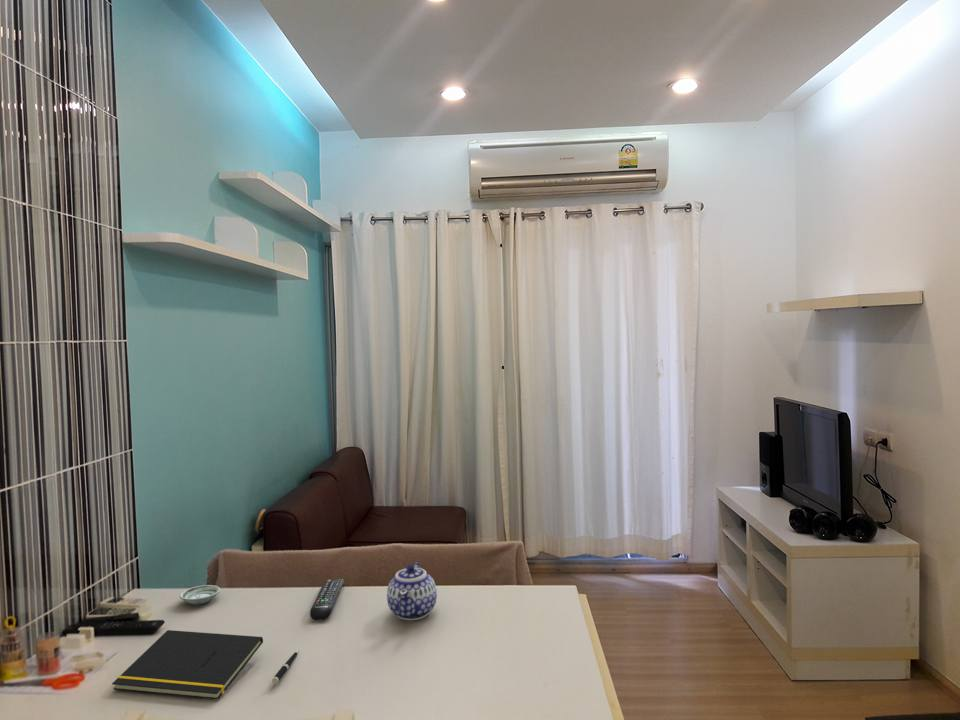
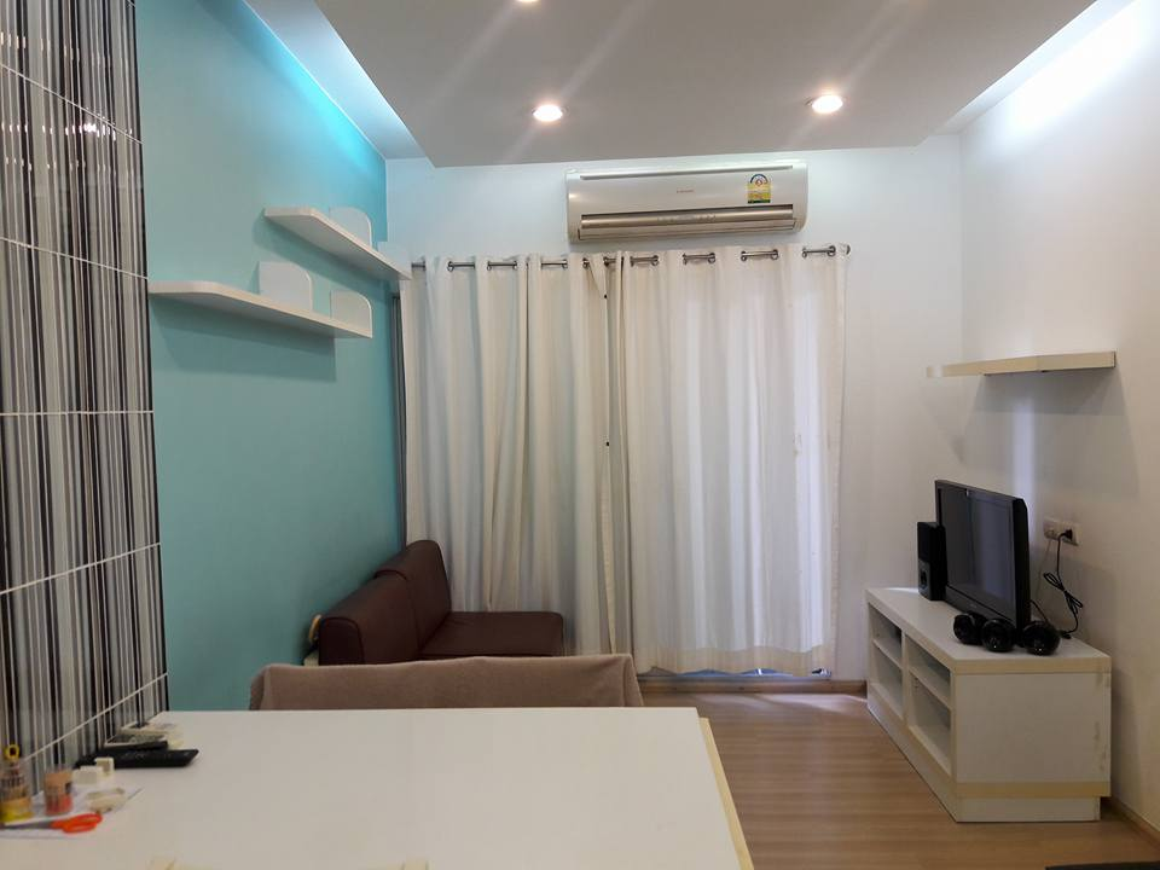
- teapot [386,562,438,621]
- notepad [111,629,264,701]
- saucer [179,584,221,605]
- remote control [309,578,345,621]
- pen [271,649,300,685]
